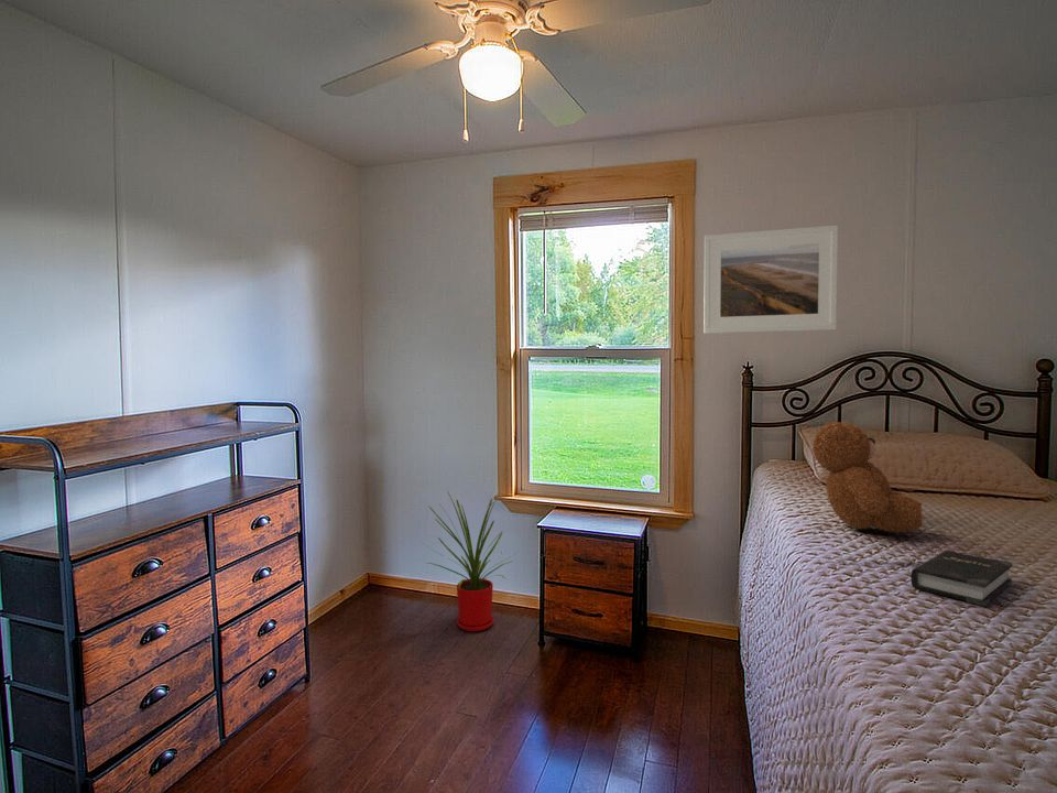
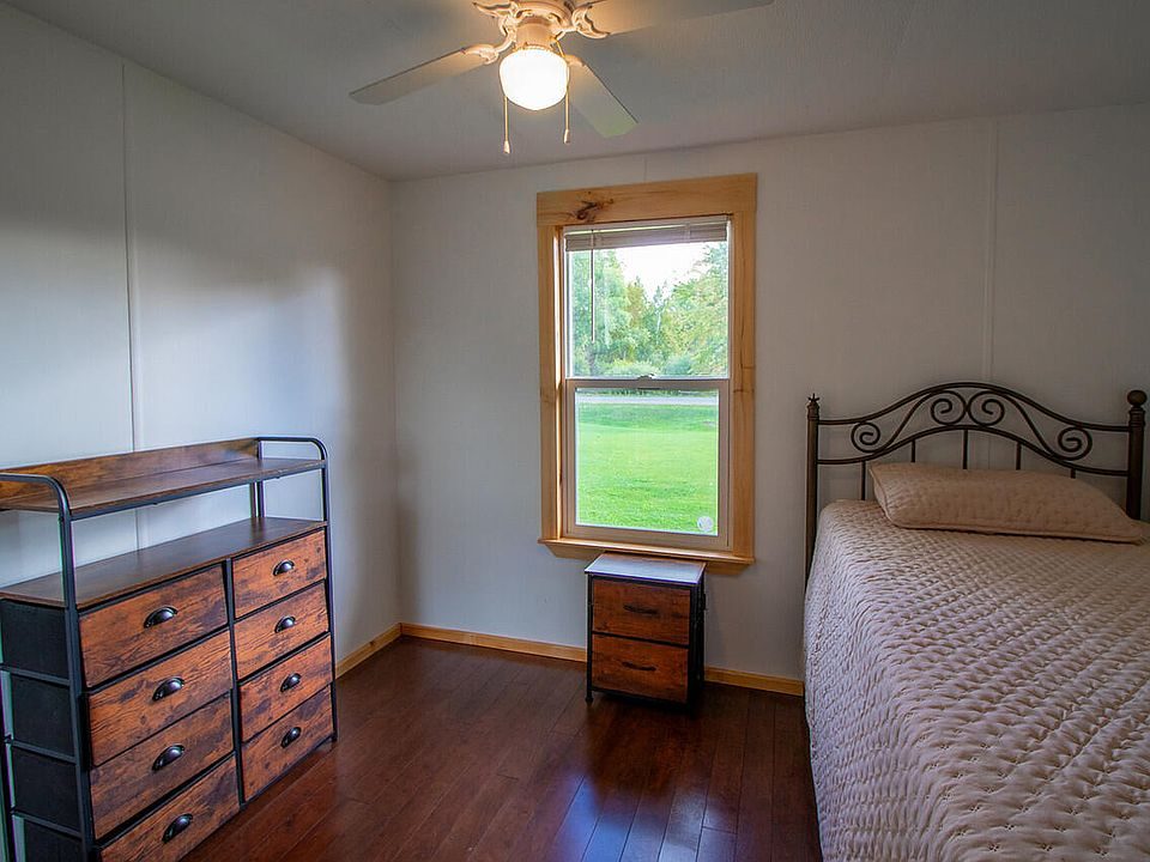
- house plant [422,490,519,632]
- teddy bear [811,420,925,534]
- hardback book [909,550,1013,607]
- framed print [702,225,839,335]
